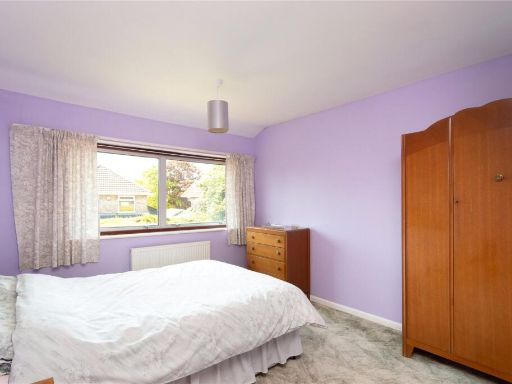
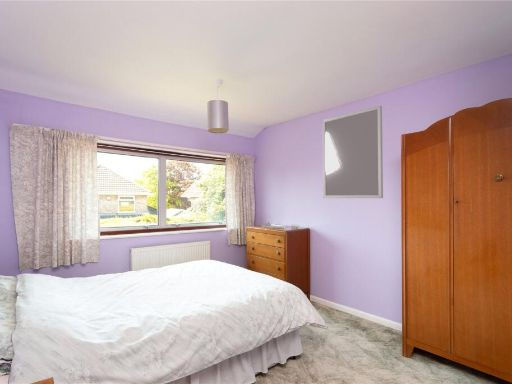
+ home mirror [322,104,384,199]
